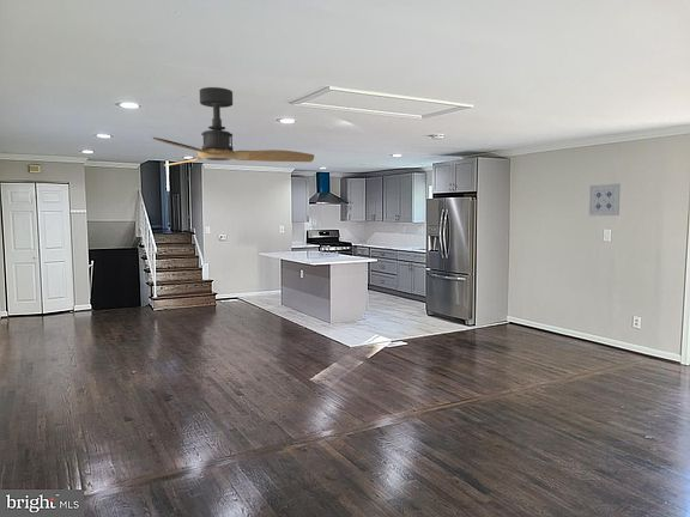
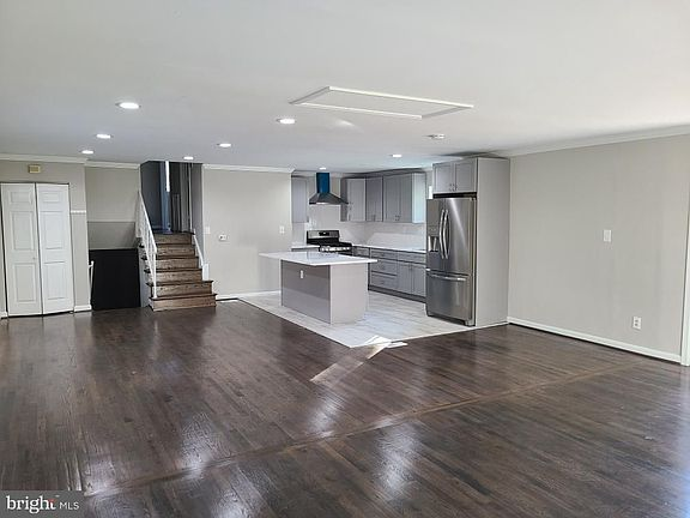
- ceiling fan [152,86,315,168]
- wall art [588,182,622,218]
